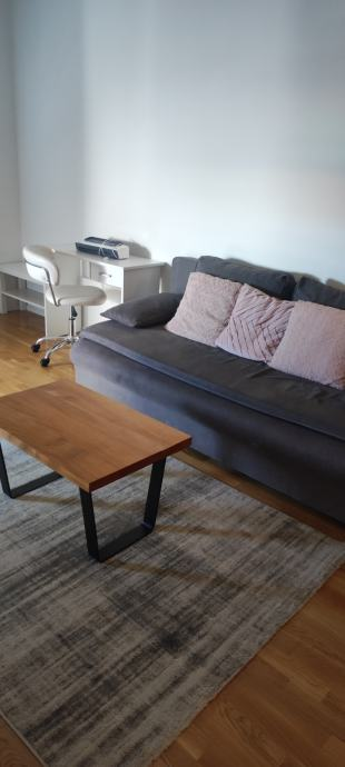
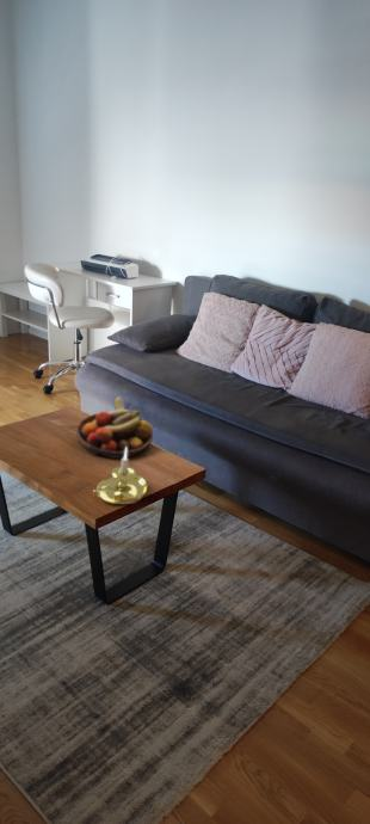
+ fruit bowl [75,395,154,460]
+ candle holder [93,447,149,505]
